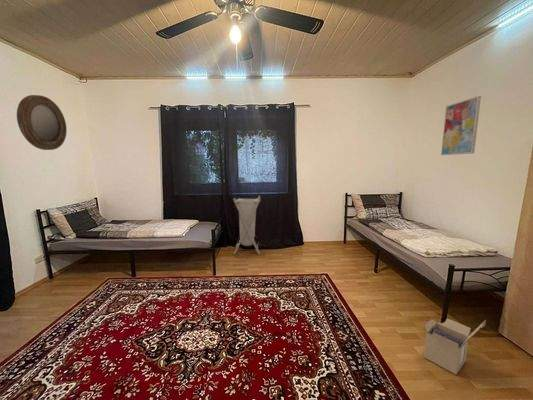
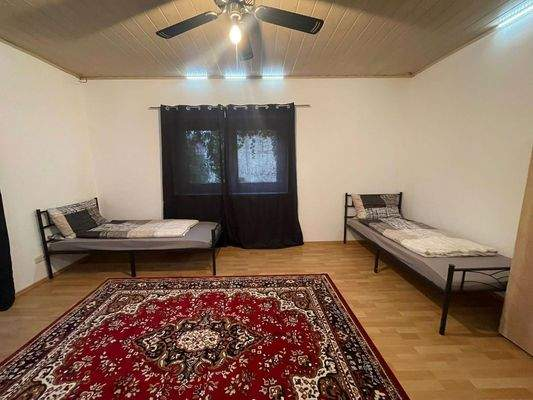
- laundry hamper [232,195,262,256]
- wall art [440,95,482,156]
- cardboard box [423,318,487,376]
- home mirror [16,94,68,151]
